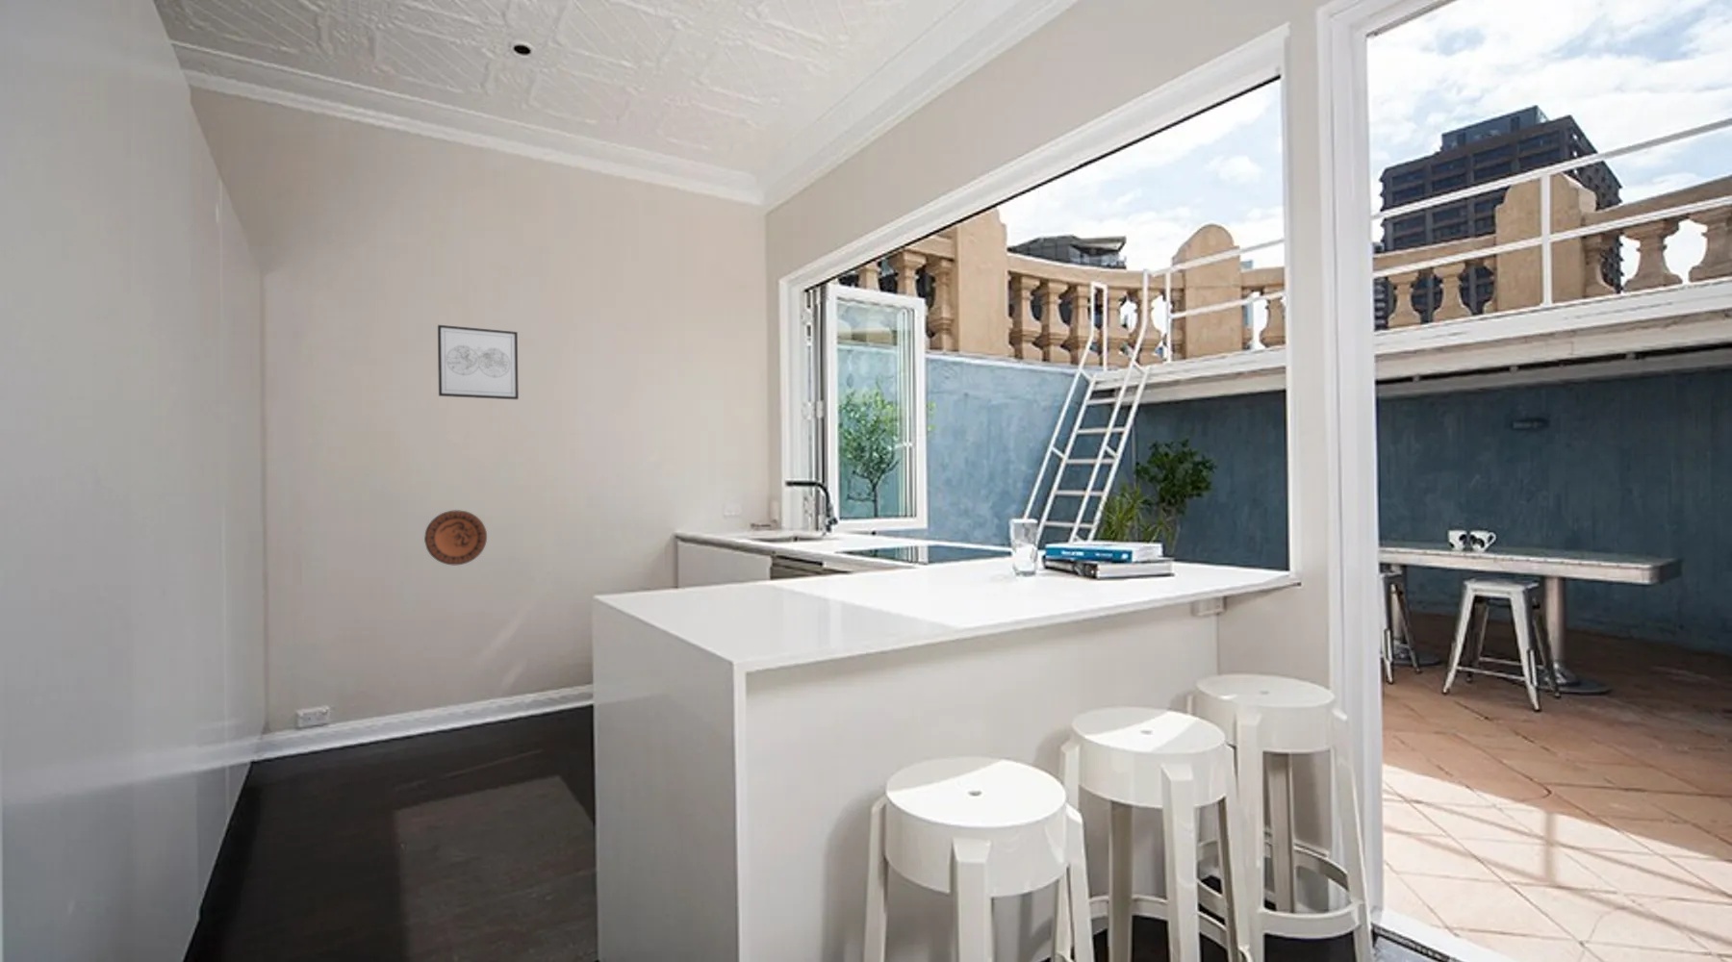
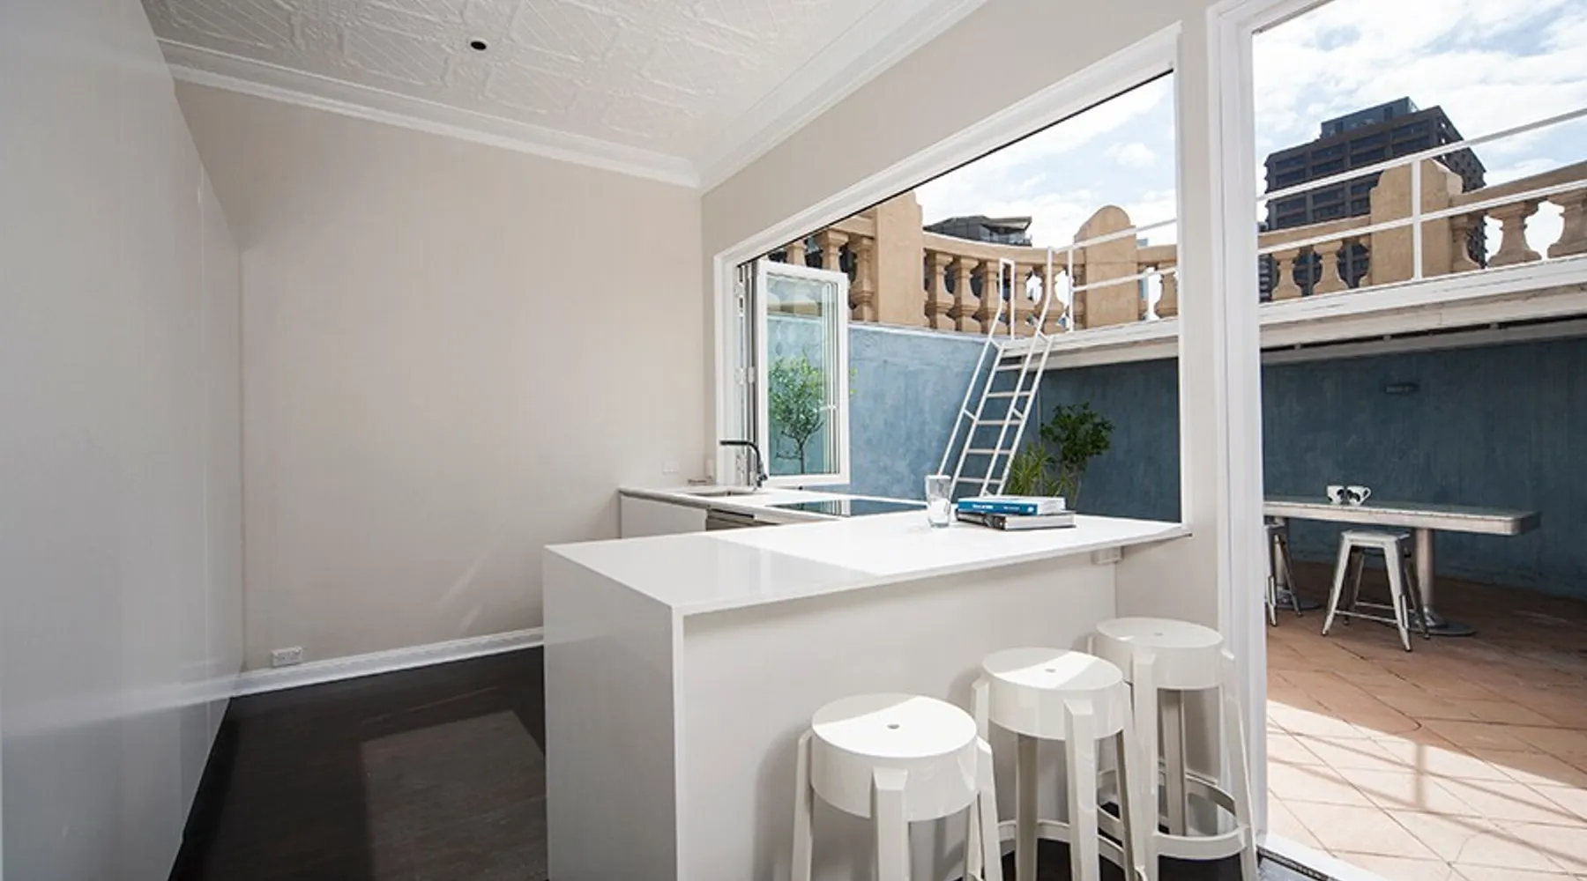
- wall art [437,325,520,400]
- decorative plate [423,509,488,565]
